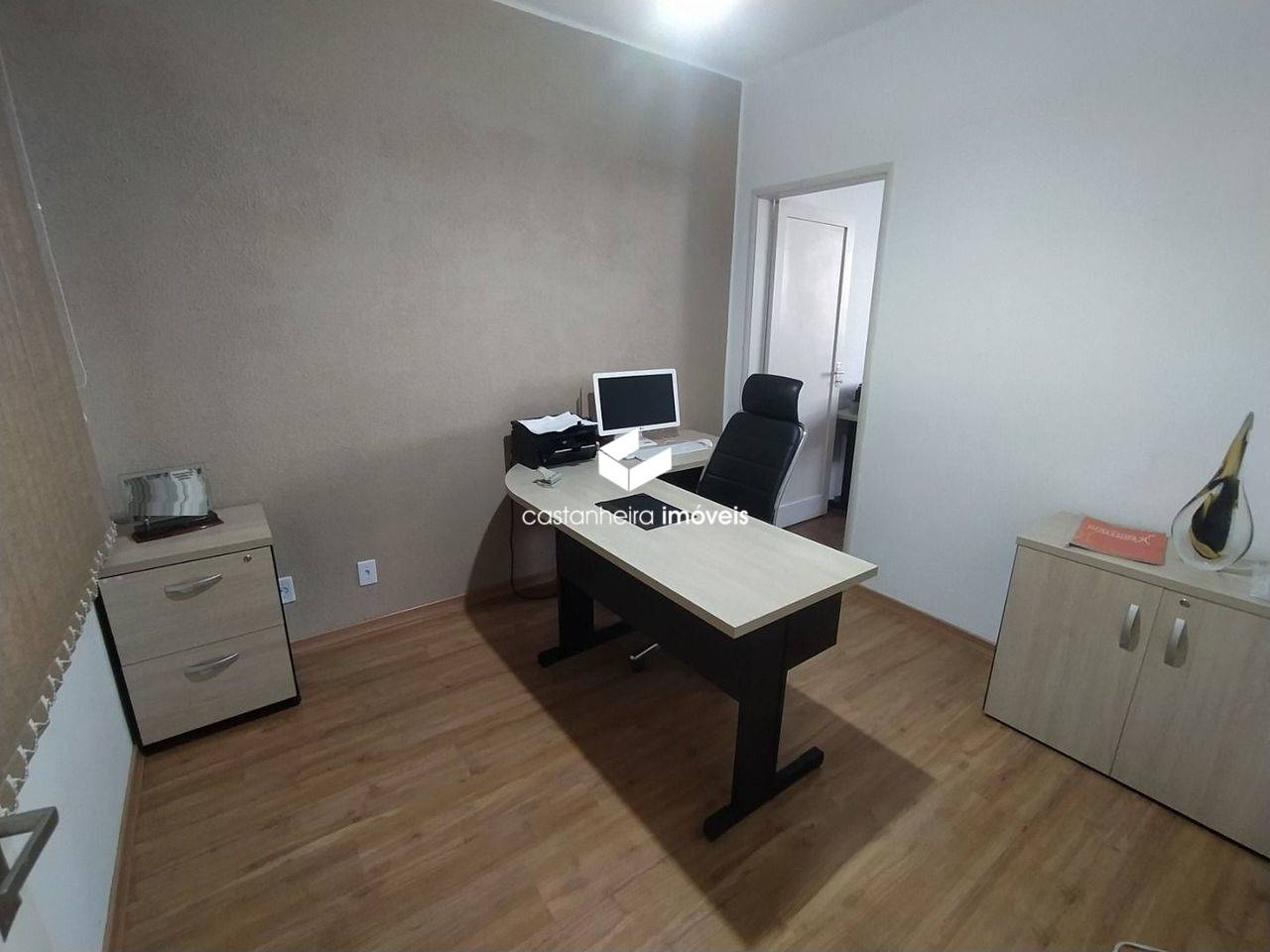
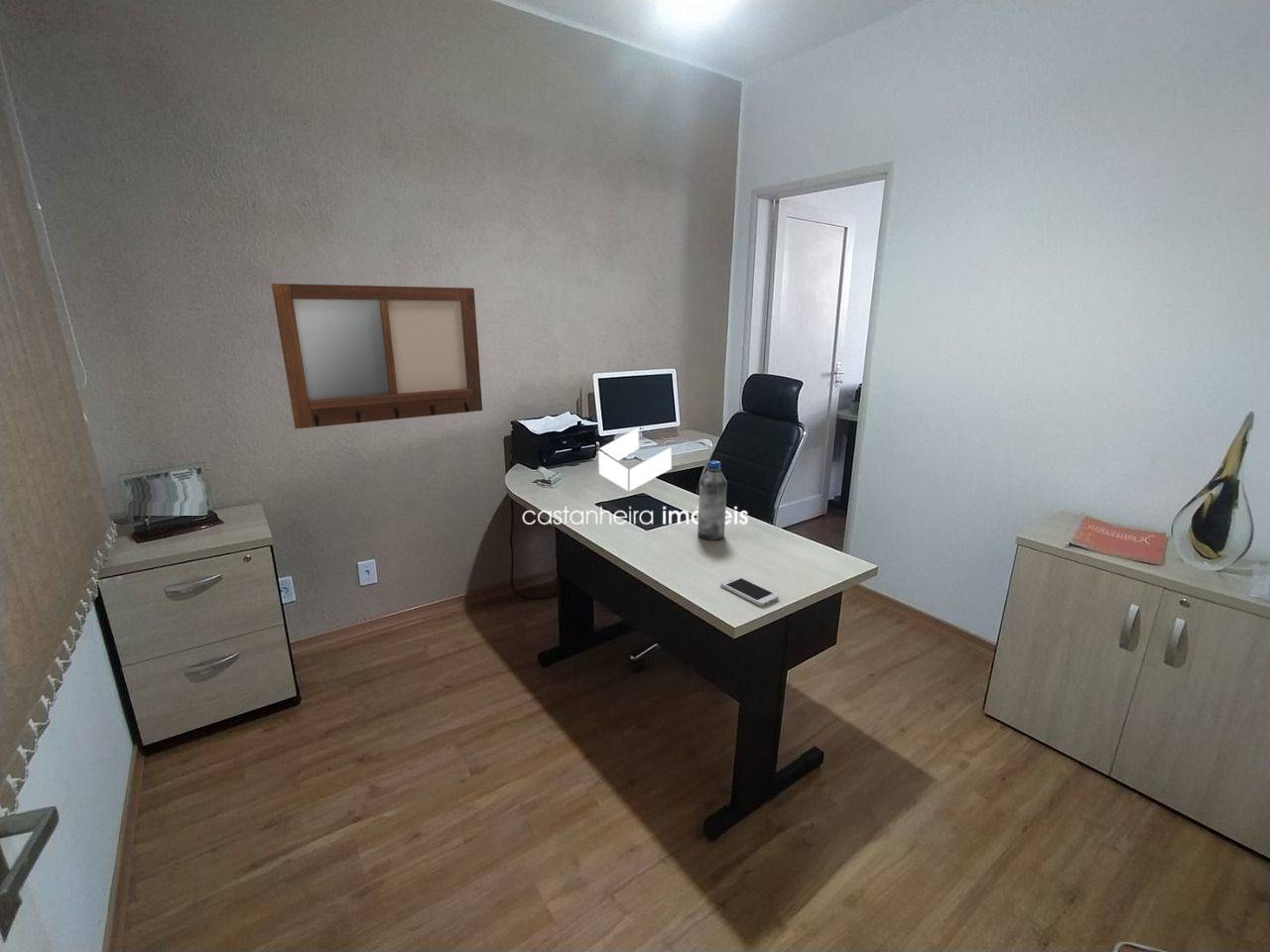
+ writing board [271,283,483,429]
+ smartphone [719,575,780,607]
+ water bottle [697,460,728,540]
